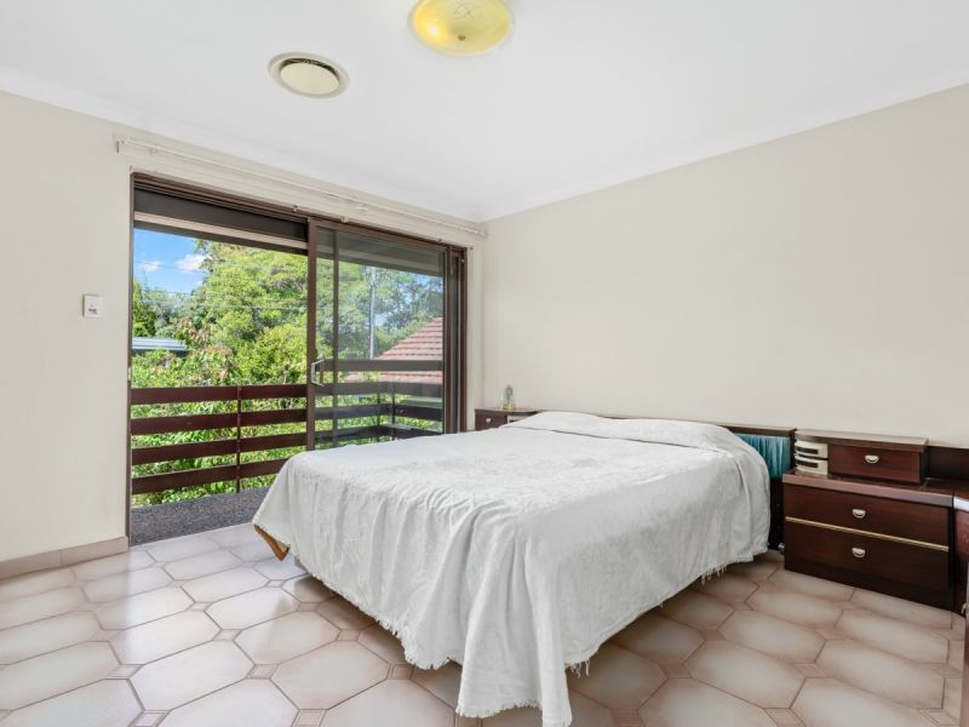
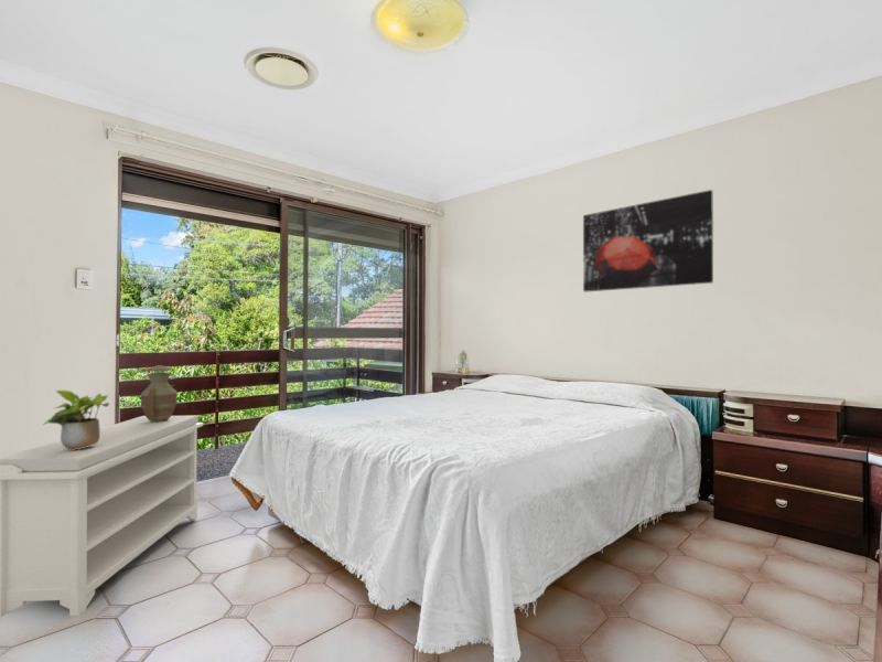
+ wall art [582,189,714,292]
+ bench [0,415,204,618]
+ vase [140,364,178,421]
+ potted plant [41,389,110,450]
